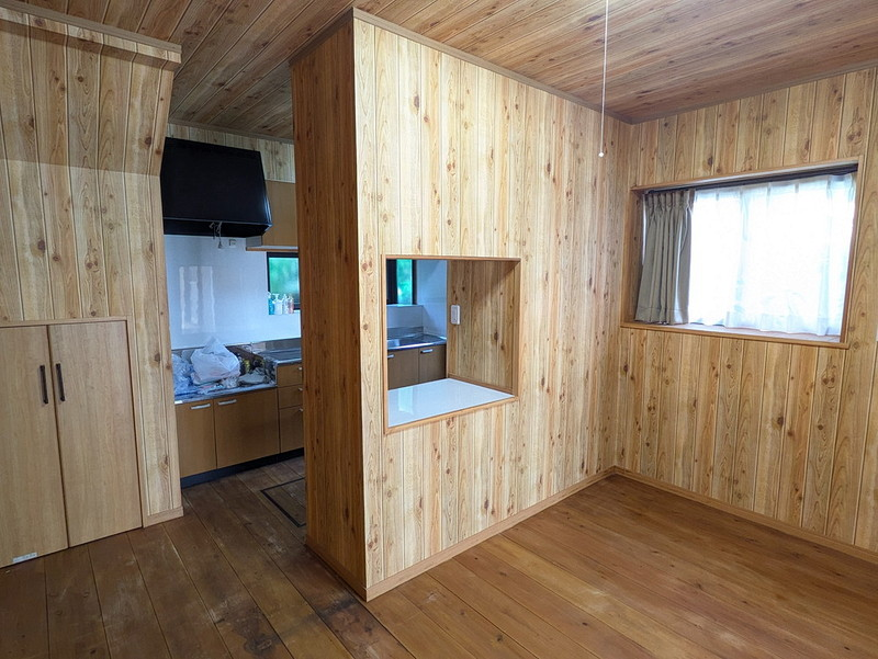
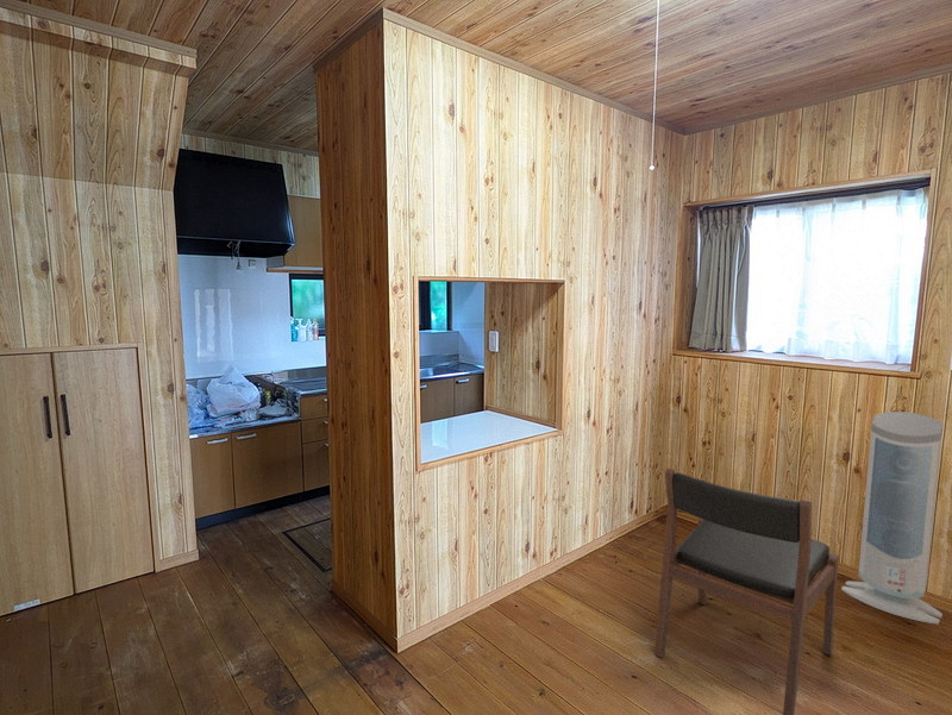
+ air purifier [840,410,945,626]
+ dining chair [653,468,840,715]
